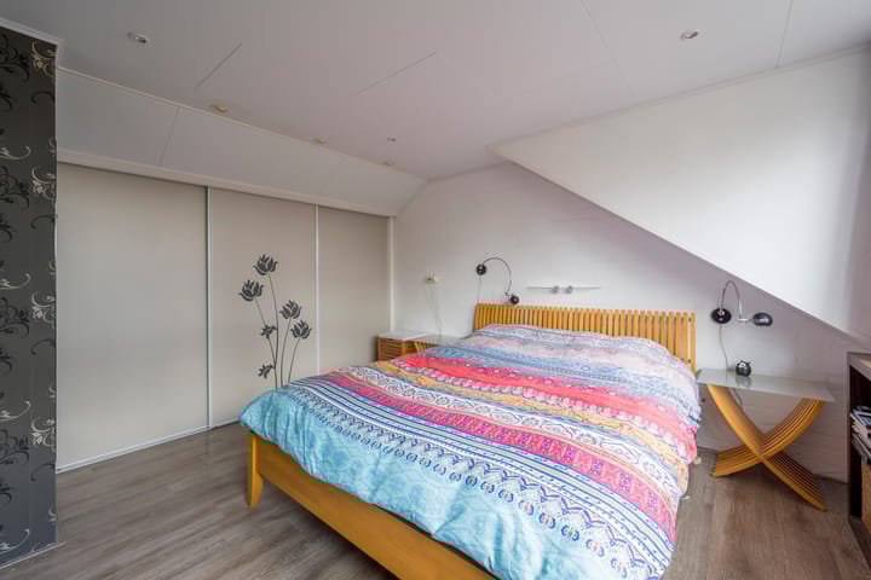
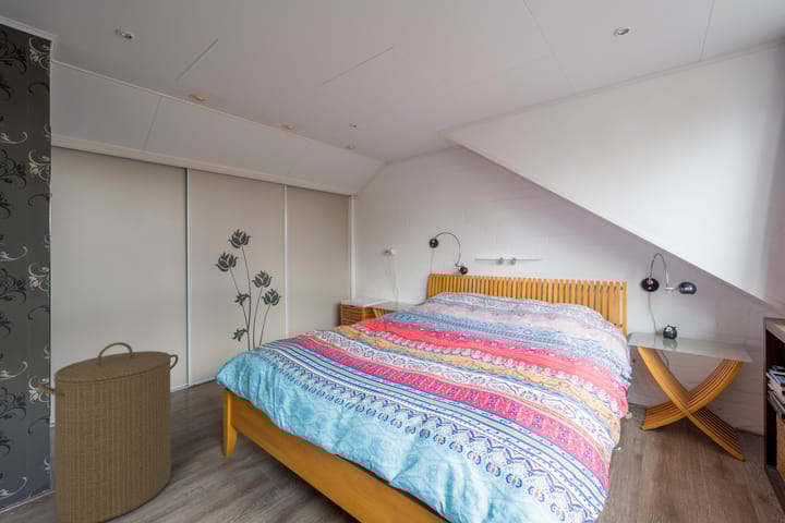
+ laundry hamper [37,341,179,523]
